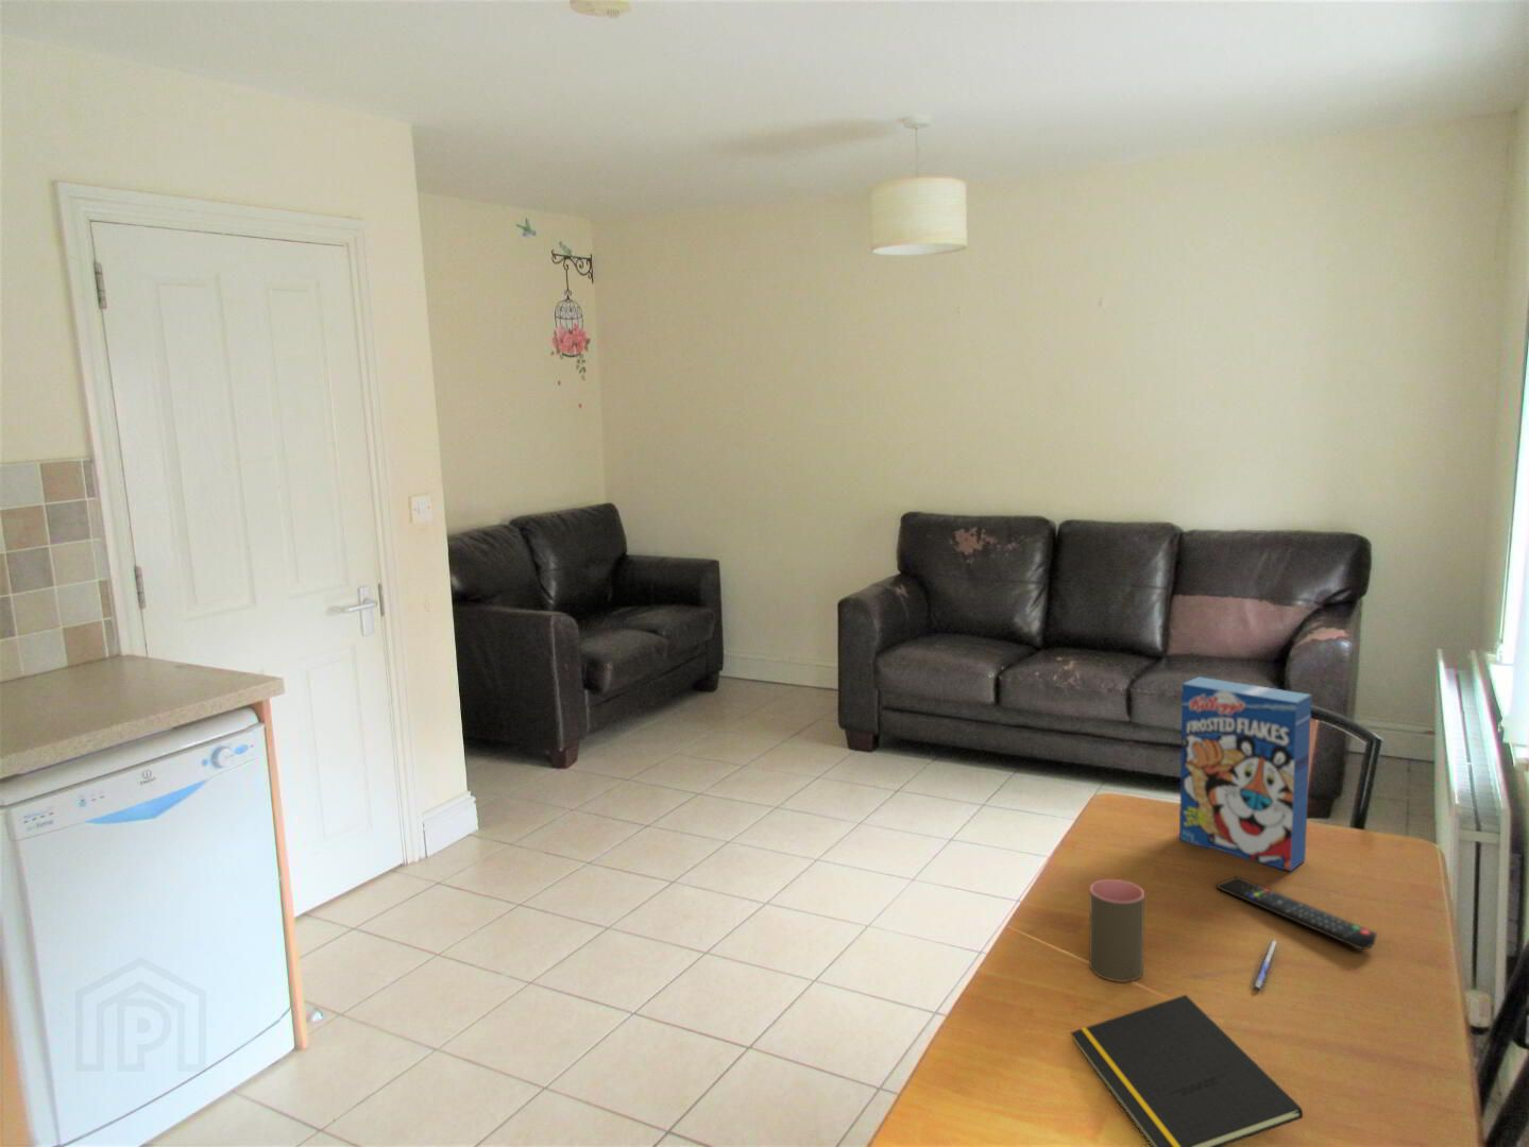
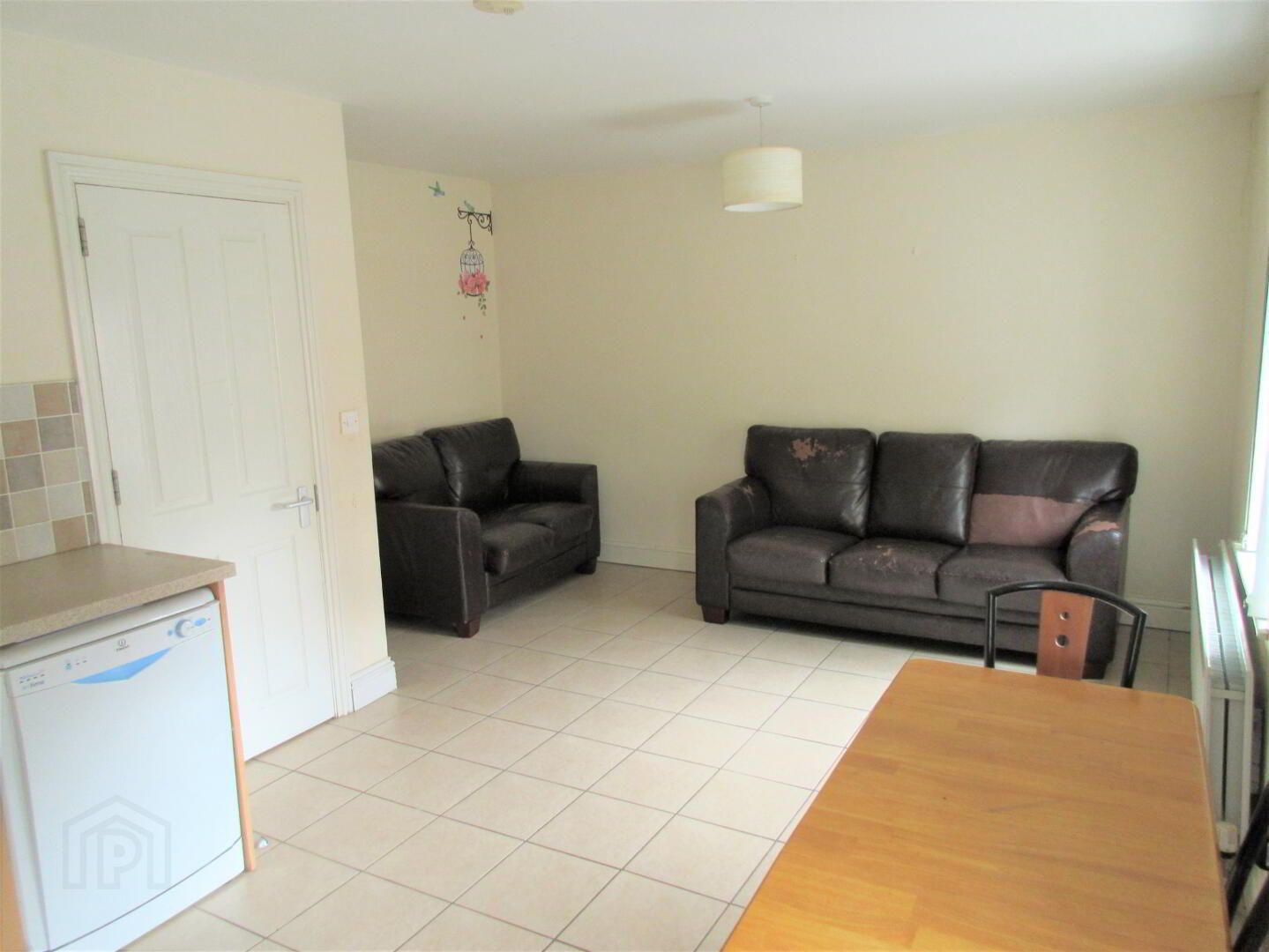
- cereal box [1178,676,1312,874]
- notepad [1070,994,1304,1147]
- cup [1088,878,1146,983]
- pen [1249,939,1282,992]
- remote control [1216,875,1378,951]
